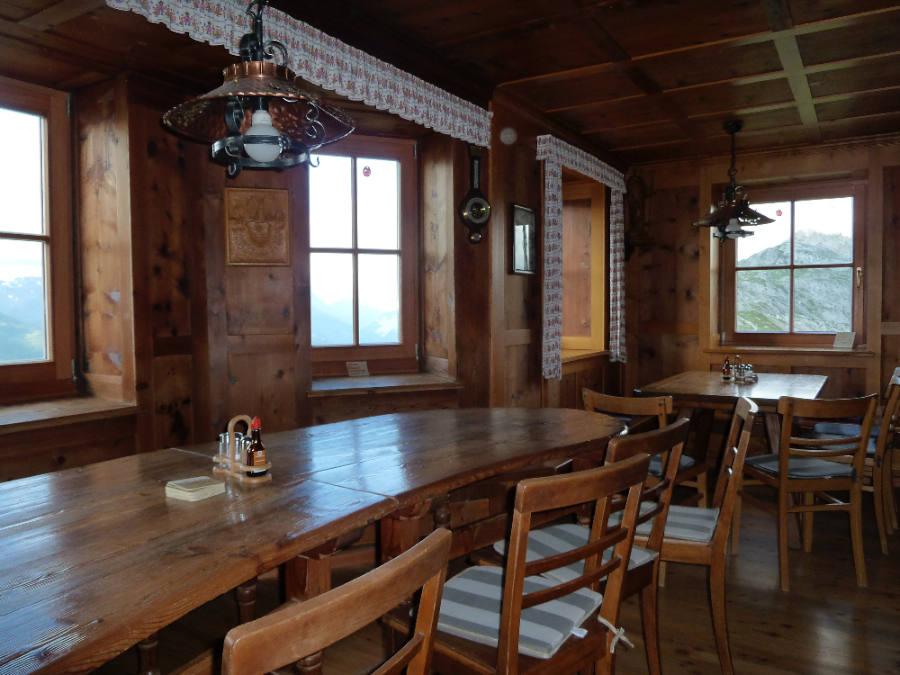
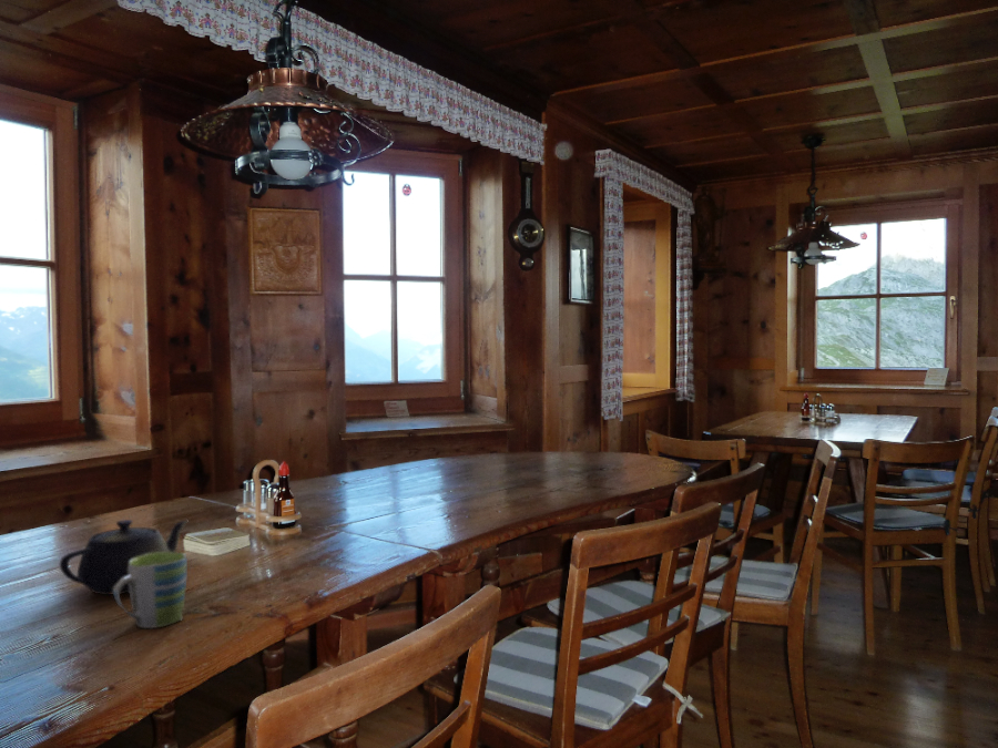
+ mug [113,551,189,629]
+ teapot [59,519,189,596]
